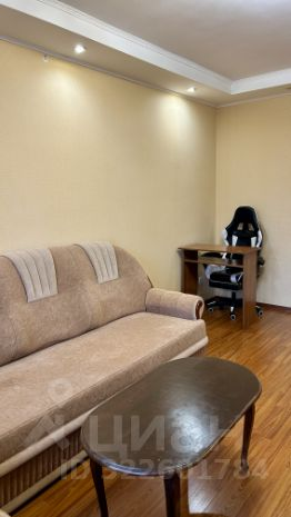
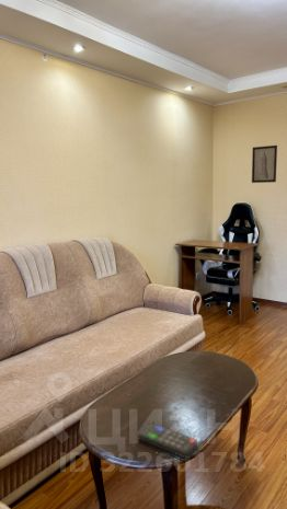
+ remote control [137,421,198,460]
+ wall art [251,144,278,184]
